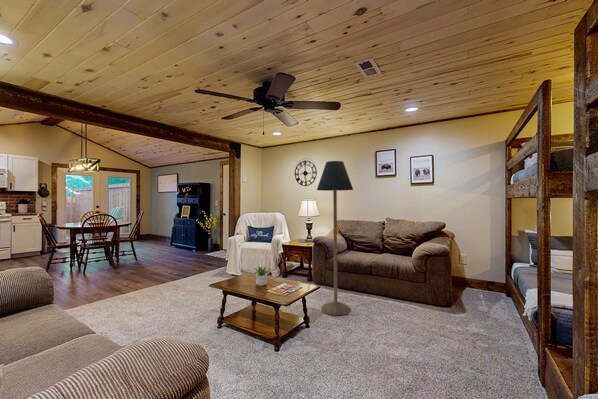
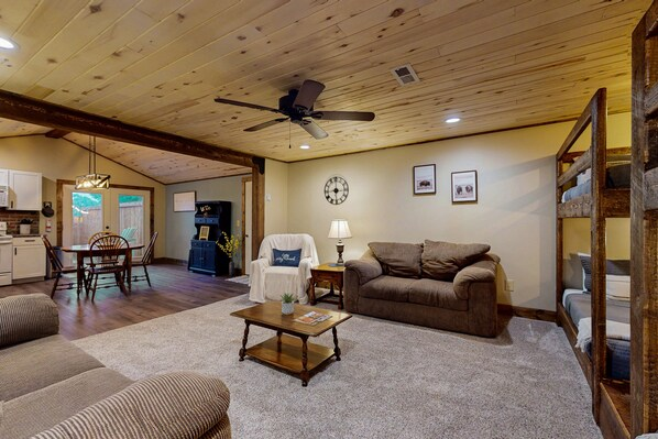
- floor lamp [316,160,354,317]
